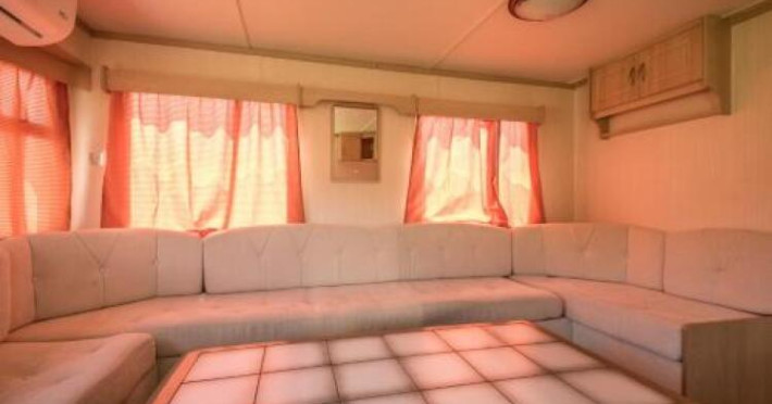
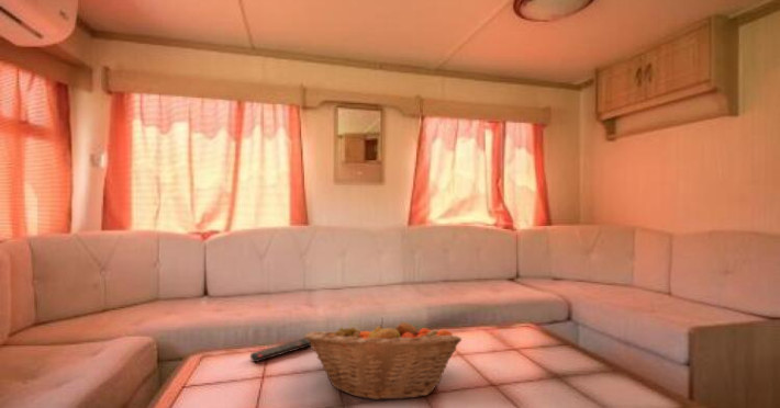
+ fruit basket [303,317,463,401]
+ remote control [249,338,312,363]
